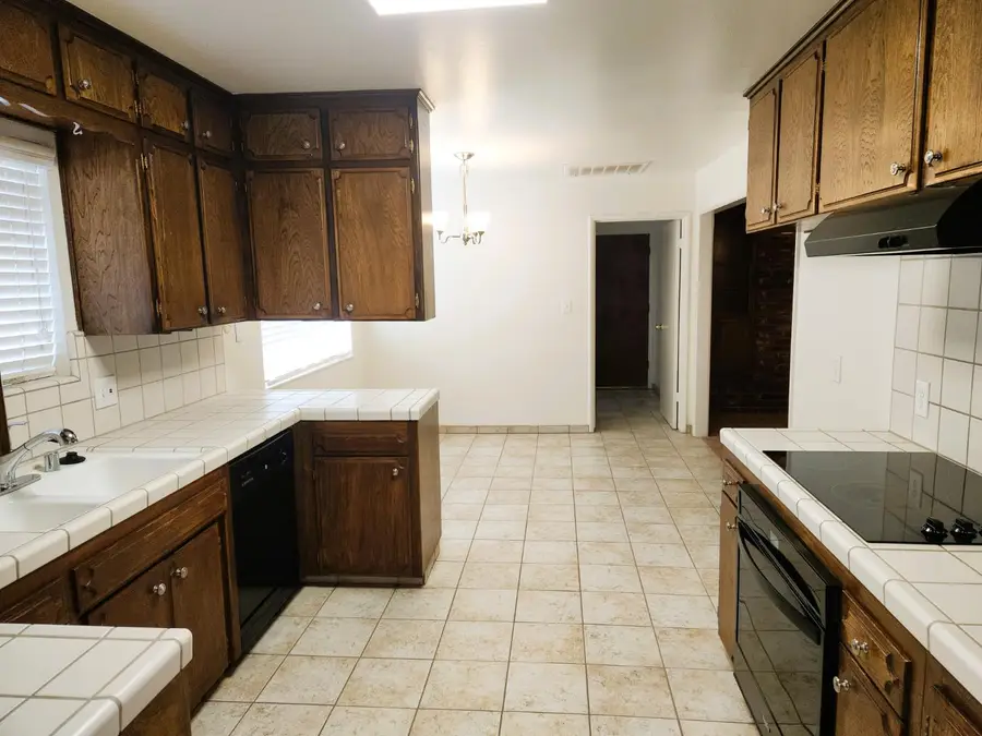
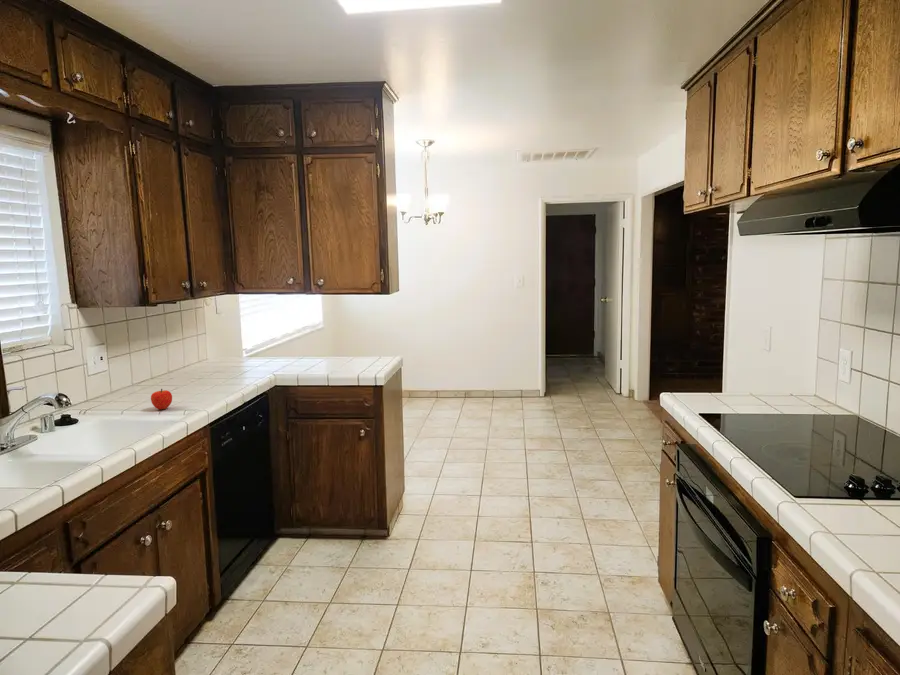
+ fruit [150,388,173,410]
